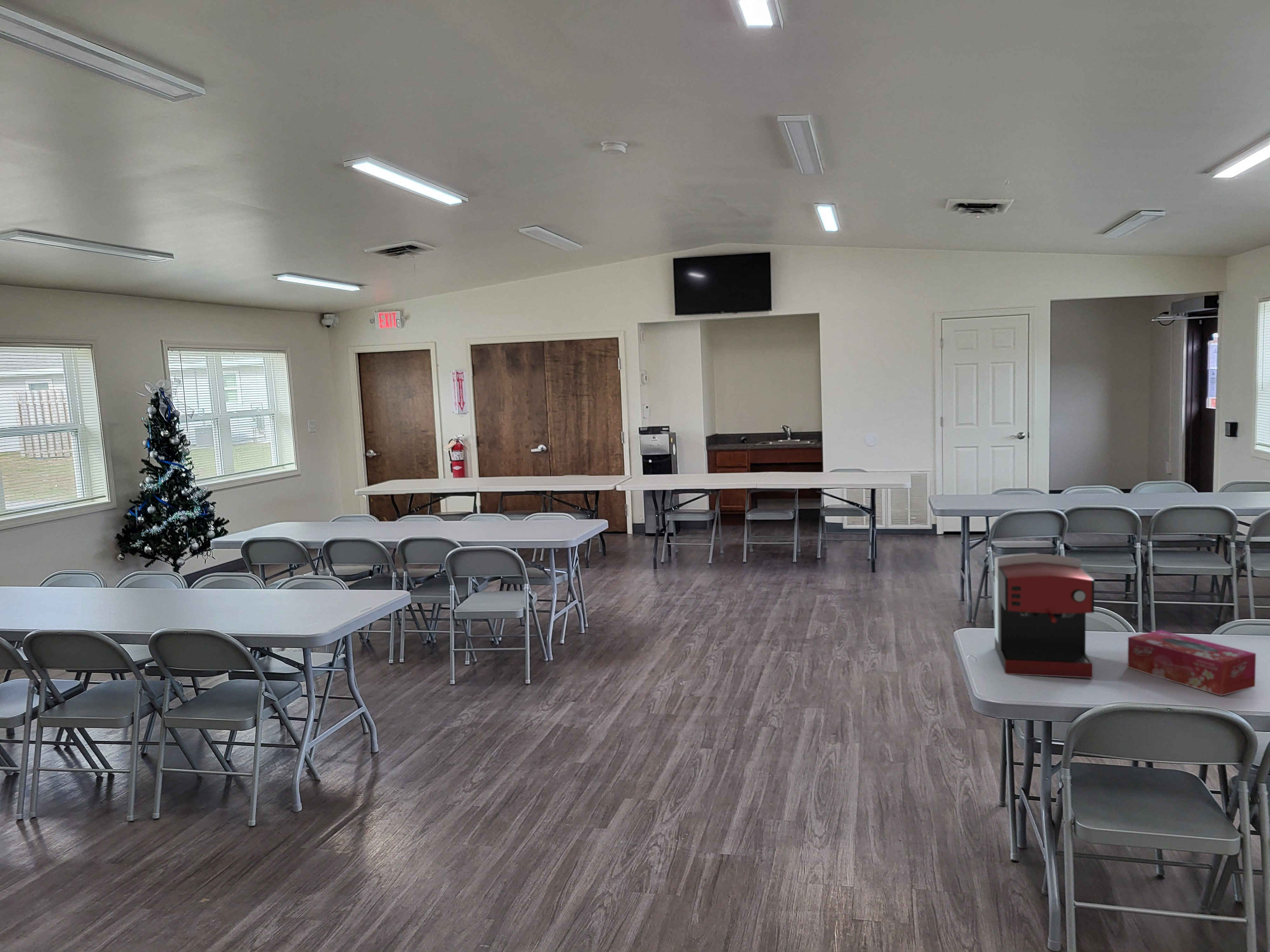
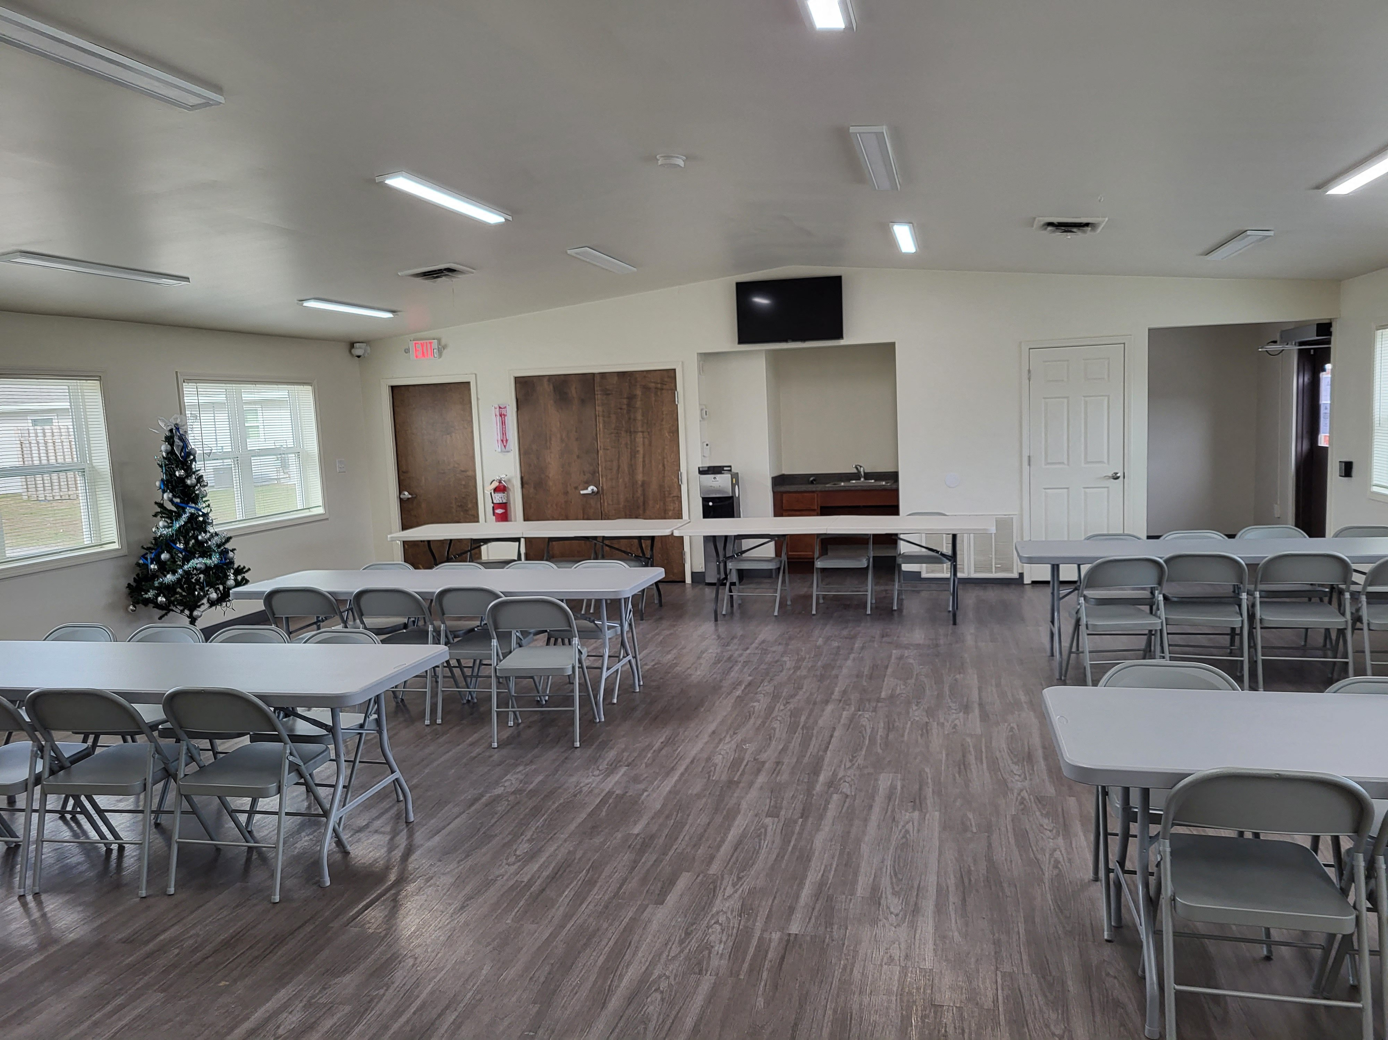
- coffee maker [994,553,1095,678]
- tissue box [1127,630,1256,696]
